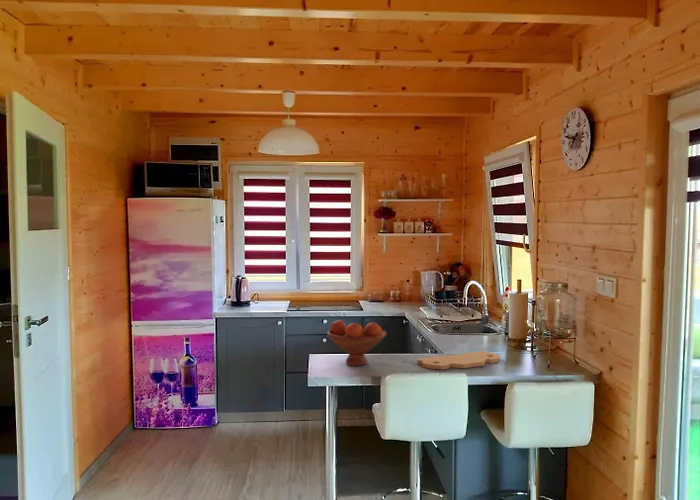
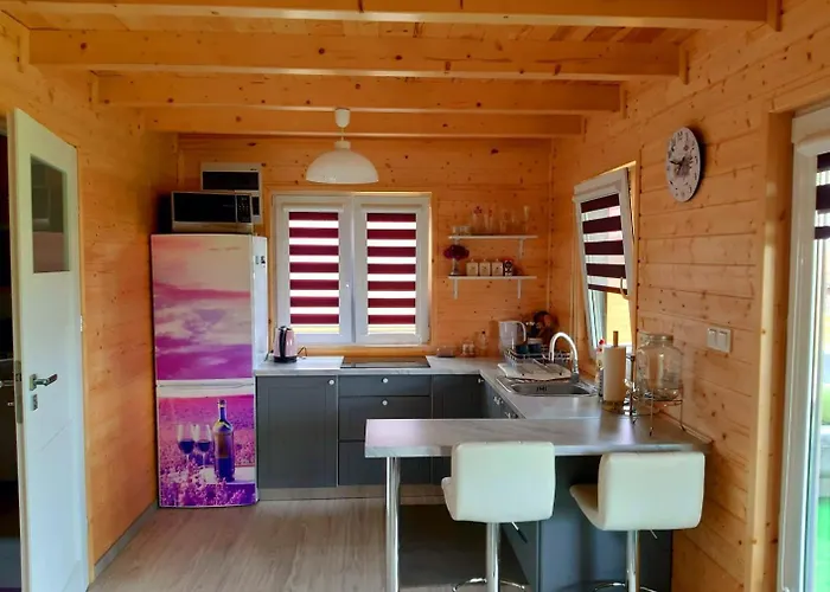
- cutting board [416,350,501,370]
- fruit bowl [326,319,387,367]
